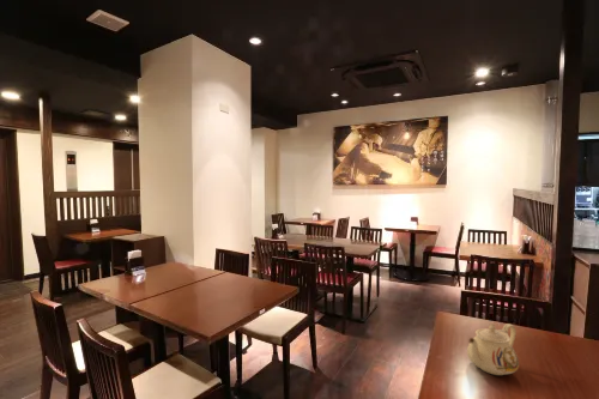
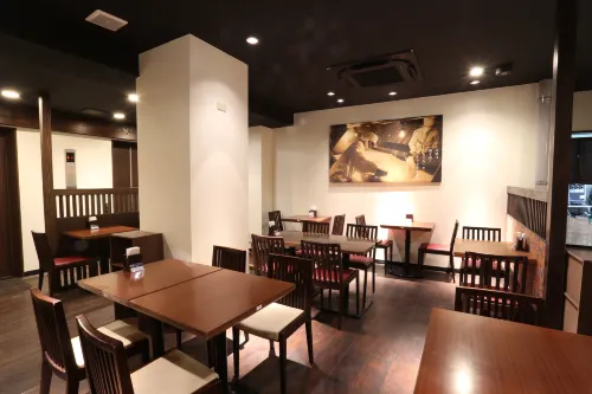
- teapot [466,322,520,376]
